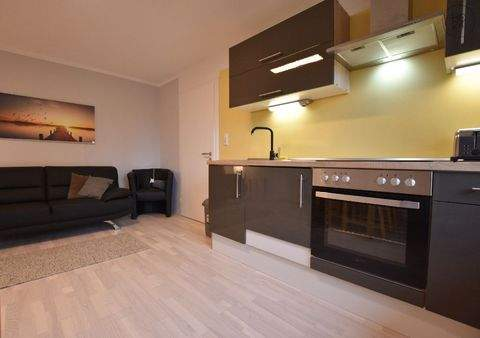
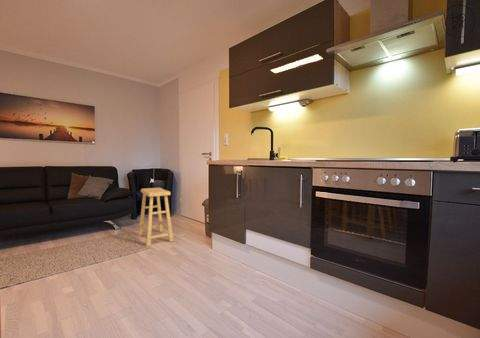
+ stool [138,187,174,247]
